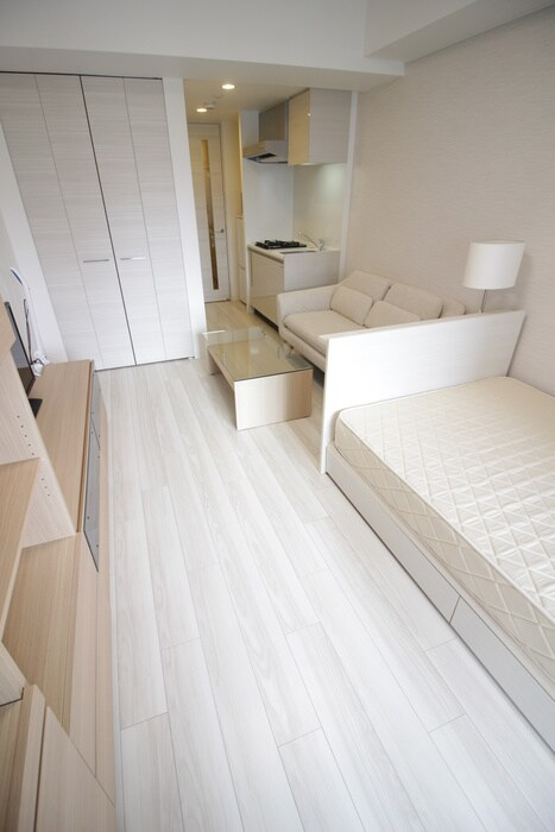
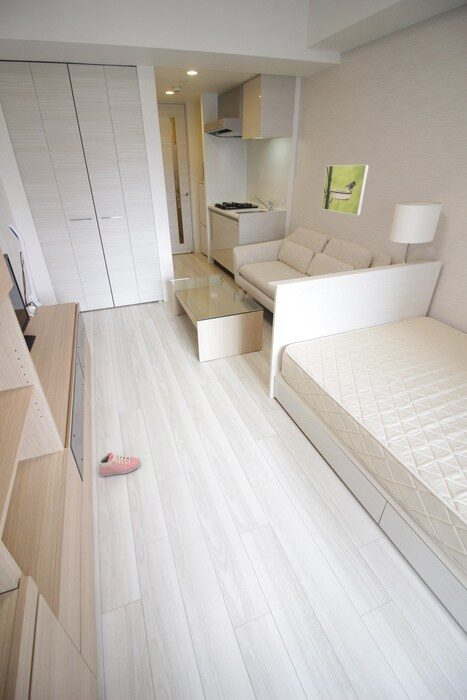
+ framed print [320,164,370,216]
+ sneaker [98,452,141,477]
